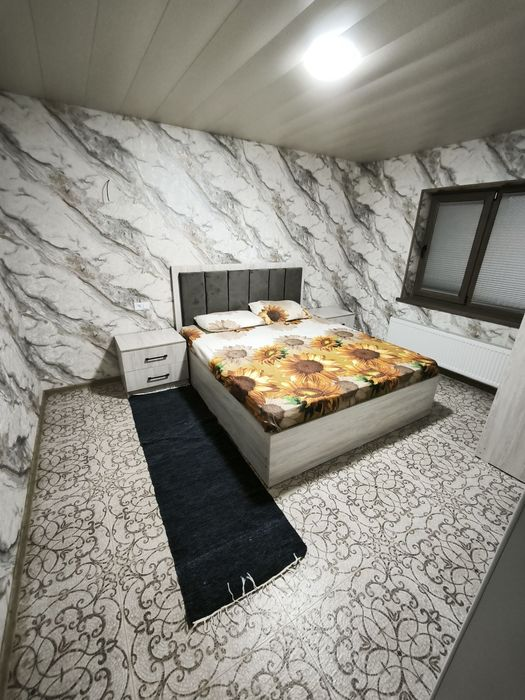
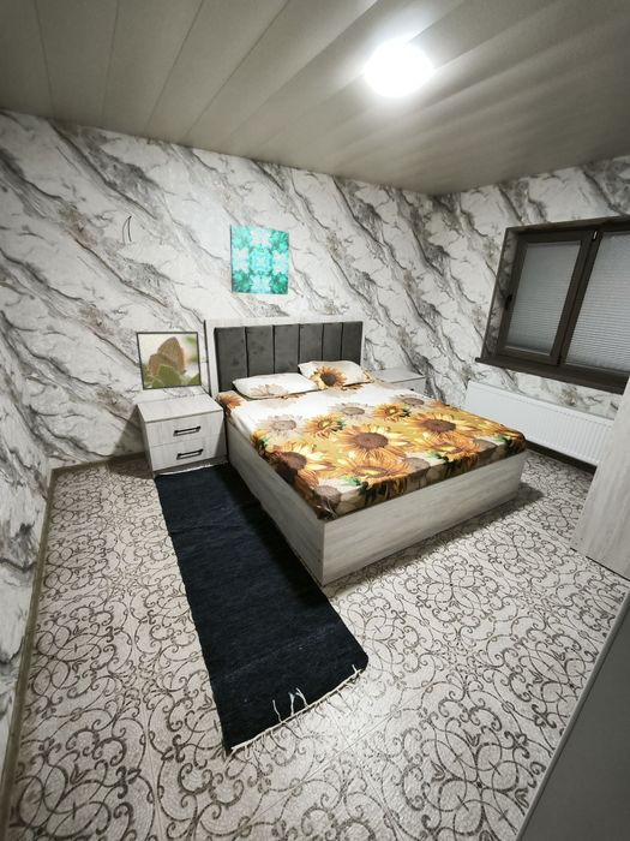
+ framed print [134,330,203,392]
+ wall art [229,223,290,296]
